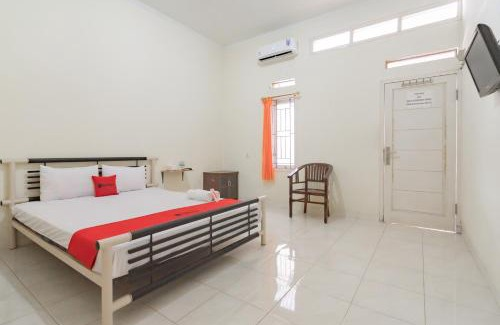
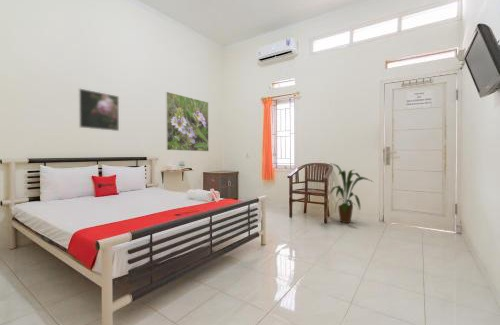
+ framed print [165,91,210,152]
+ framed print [78,87,120,132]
+ house plant [328,163,374,224]
